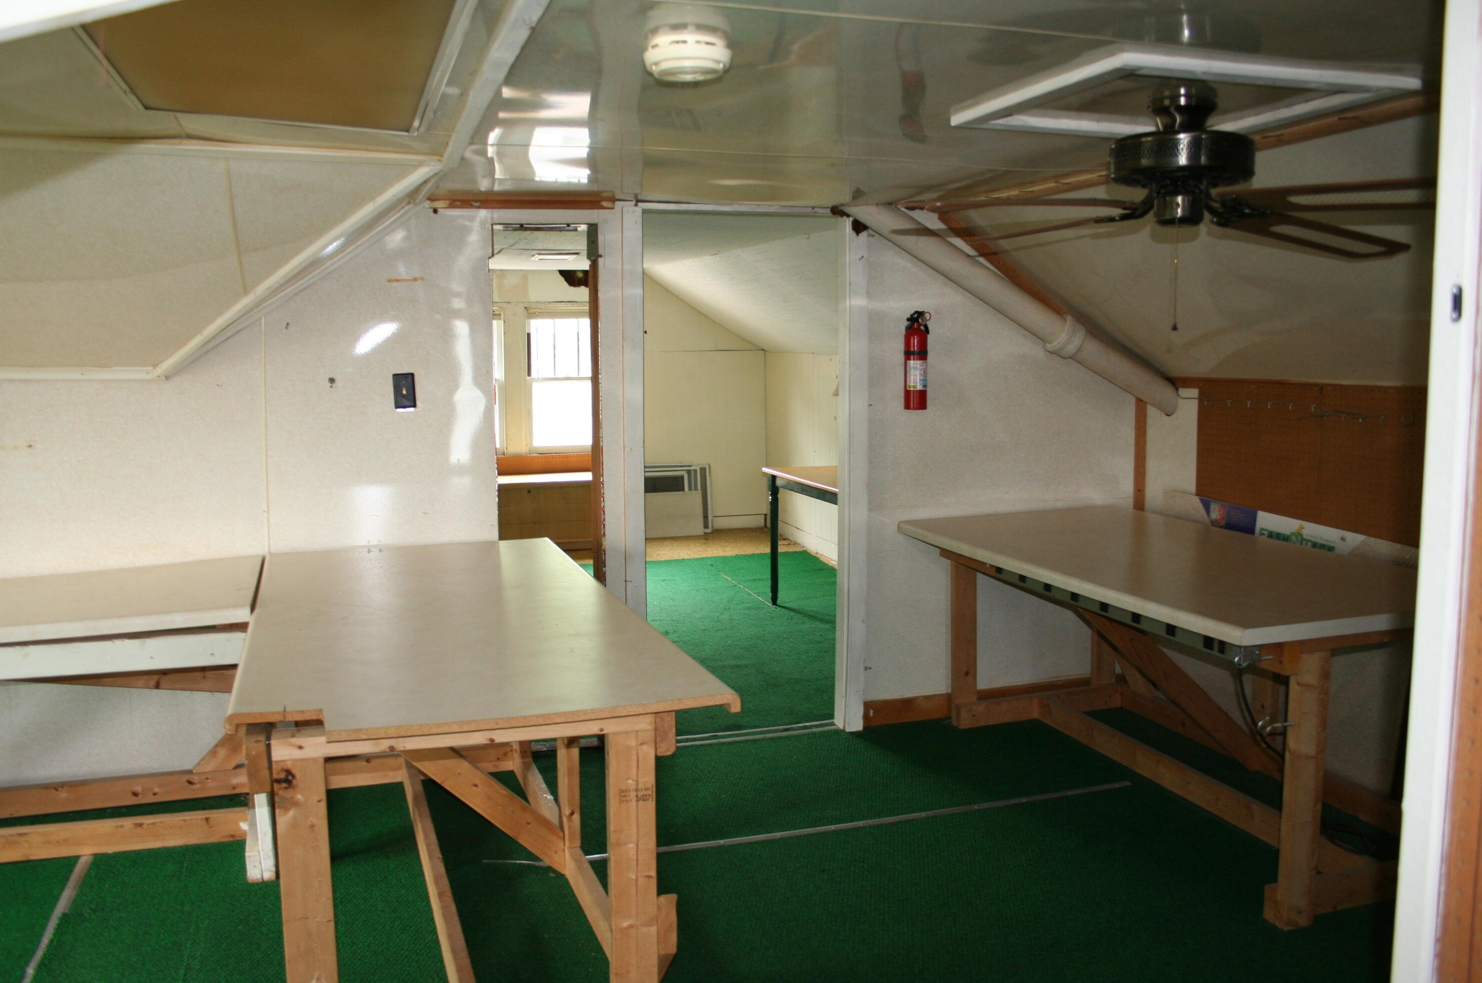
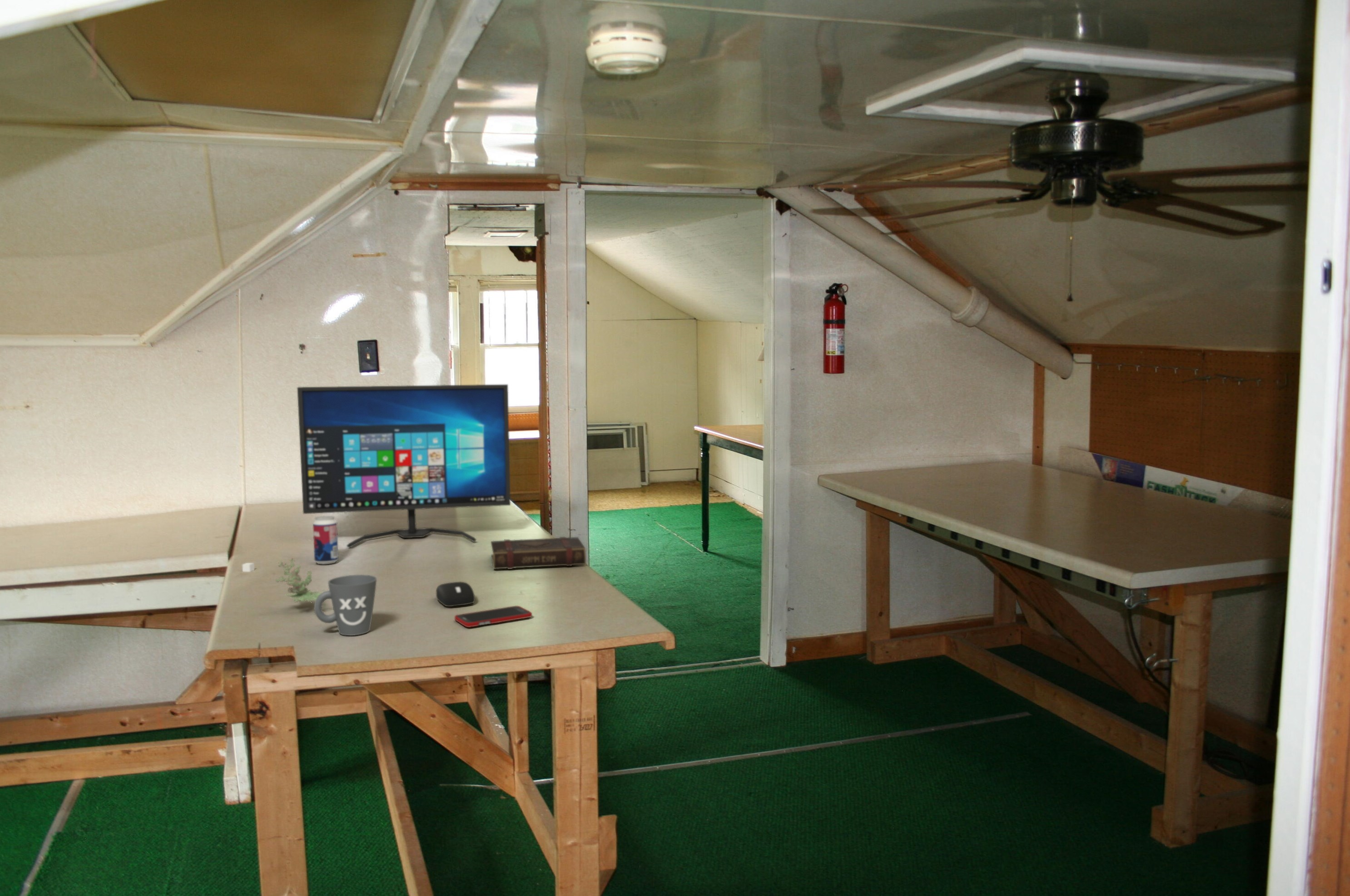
+ computer mouse [436,581,475,607]
+ beverage can [312,515,339,565]
+ computer monitor [297,384,511,549]
+ cell phone [454,606,532,628]
+ plant [242,557,325,603]
+ book [490,536,586,570]
+ mug [314,574,377,636]
